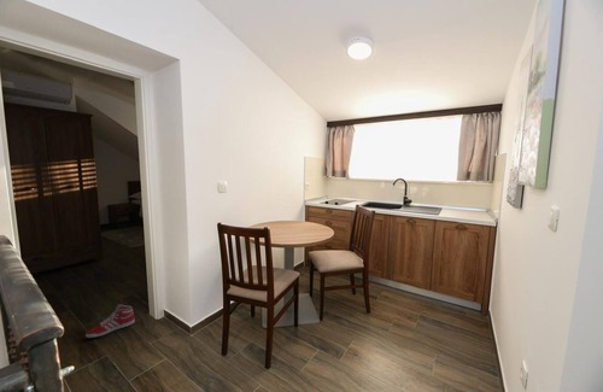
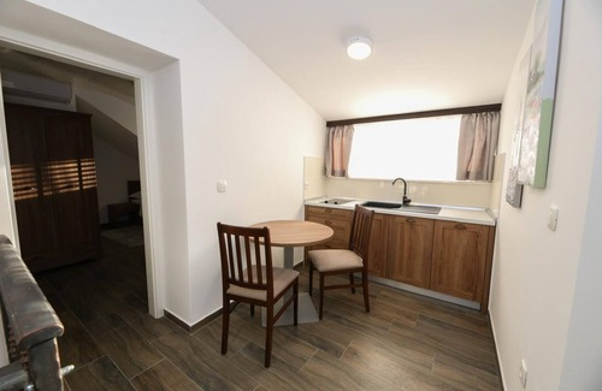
- sneaker [84,304,136,339]
